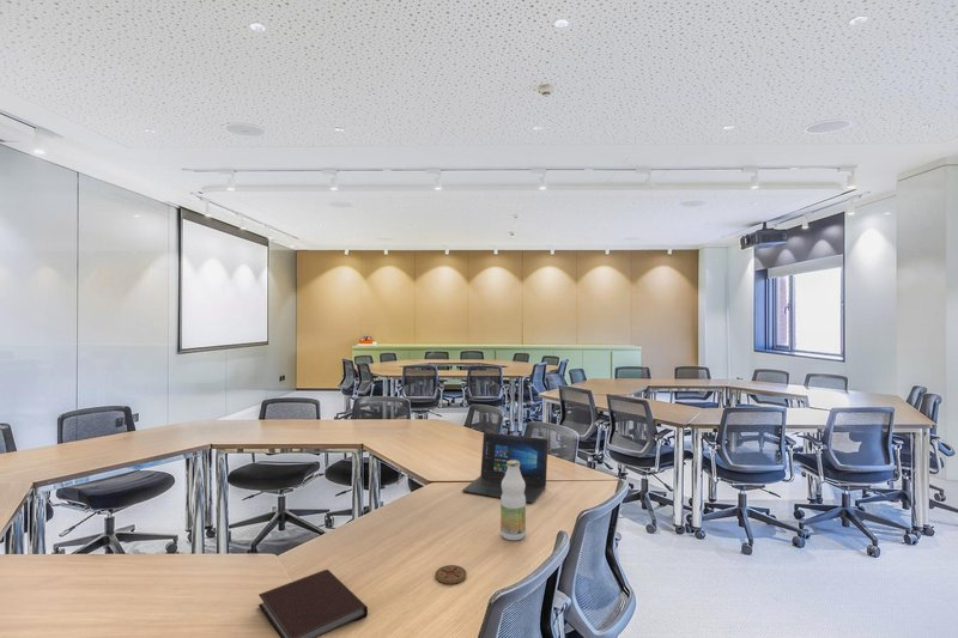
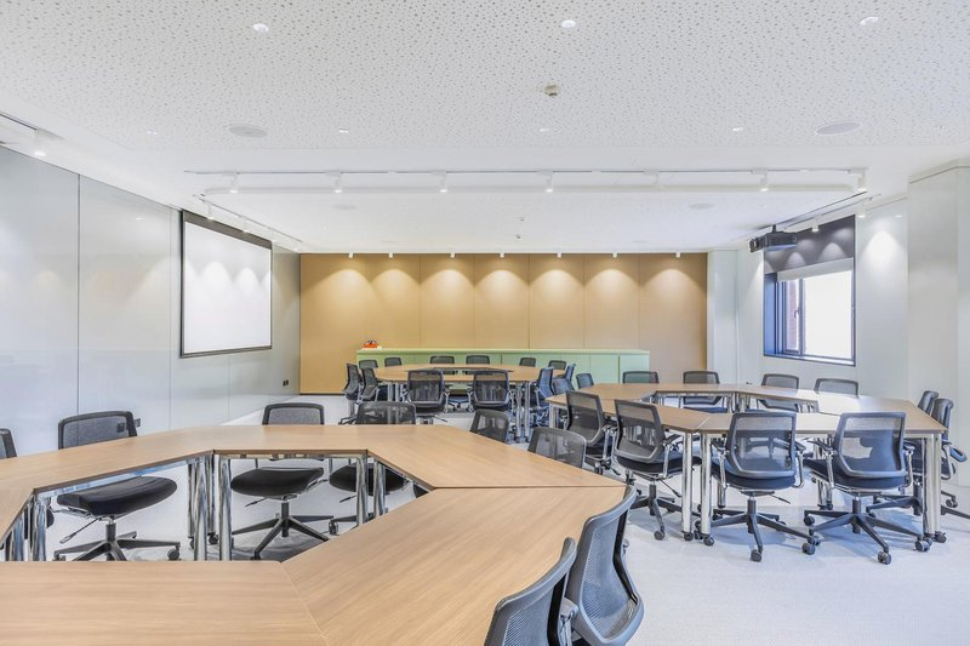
- laptop [461,431,550,504]
- notebook [257,569,369,638]
- bottle [499,460,527,541]
- coaster [433,564,468,585]
